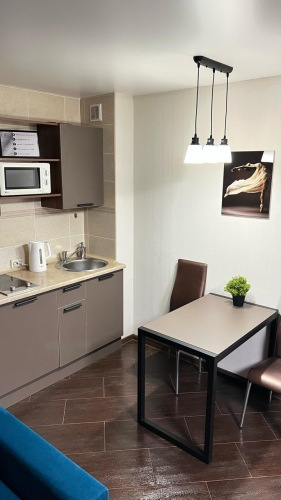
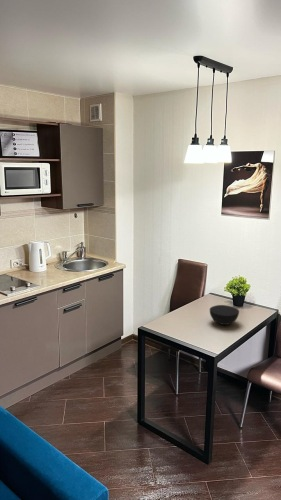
+ bowl [209,304,240,326]
